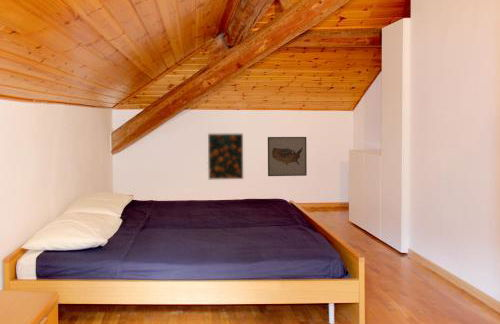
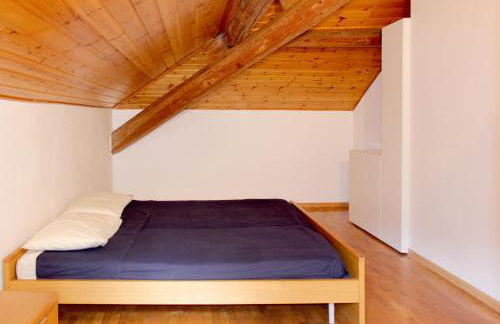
- wall art [267,136,308,177]
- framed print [207,133,244,180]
